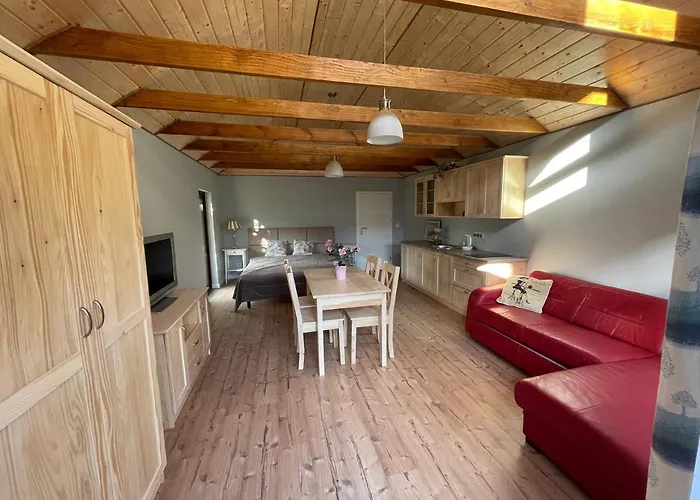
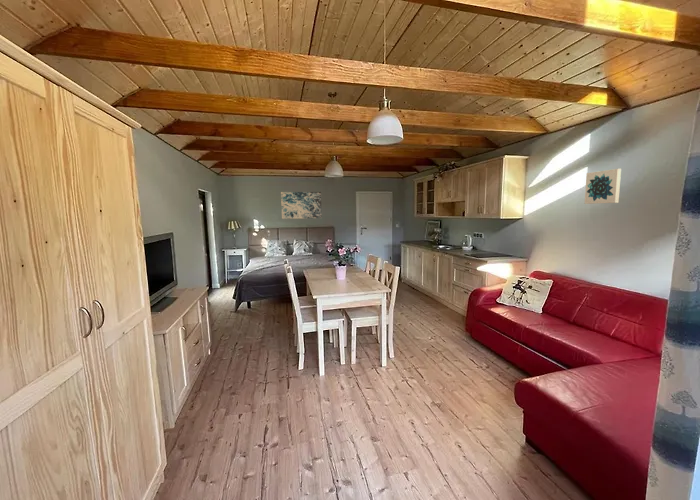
+ wall art [280,191,323,220]
+ wall art [584,168,622,205]
